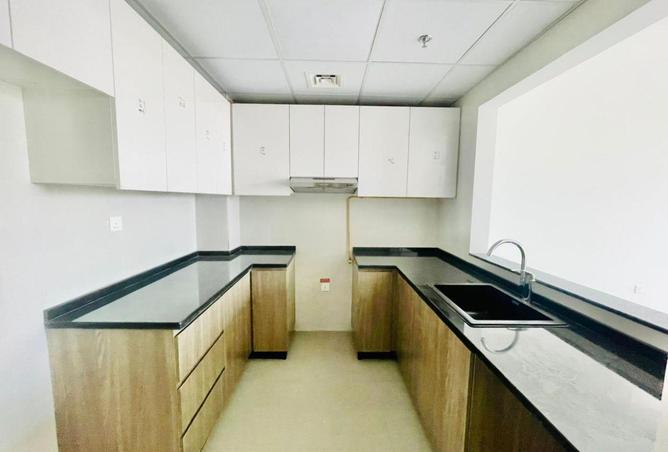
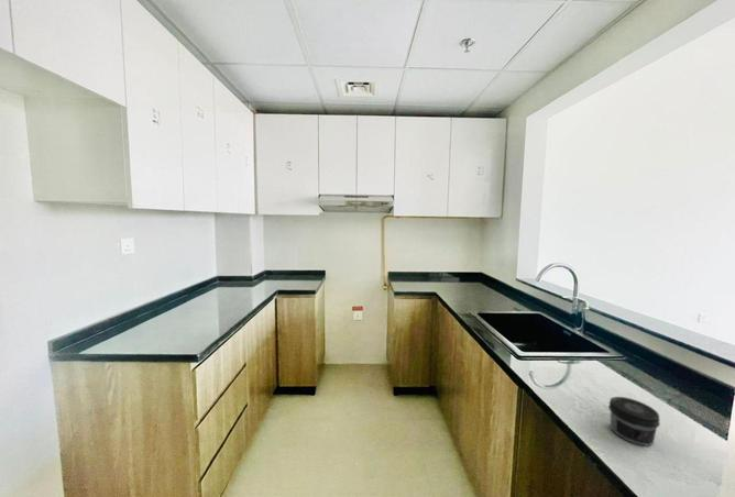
+ jar [607,396,661,446]
